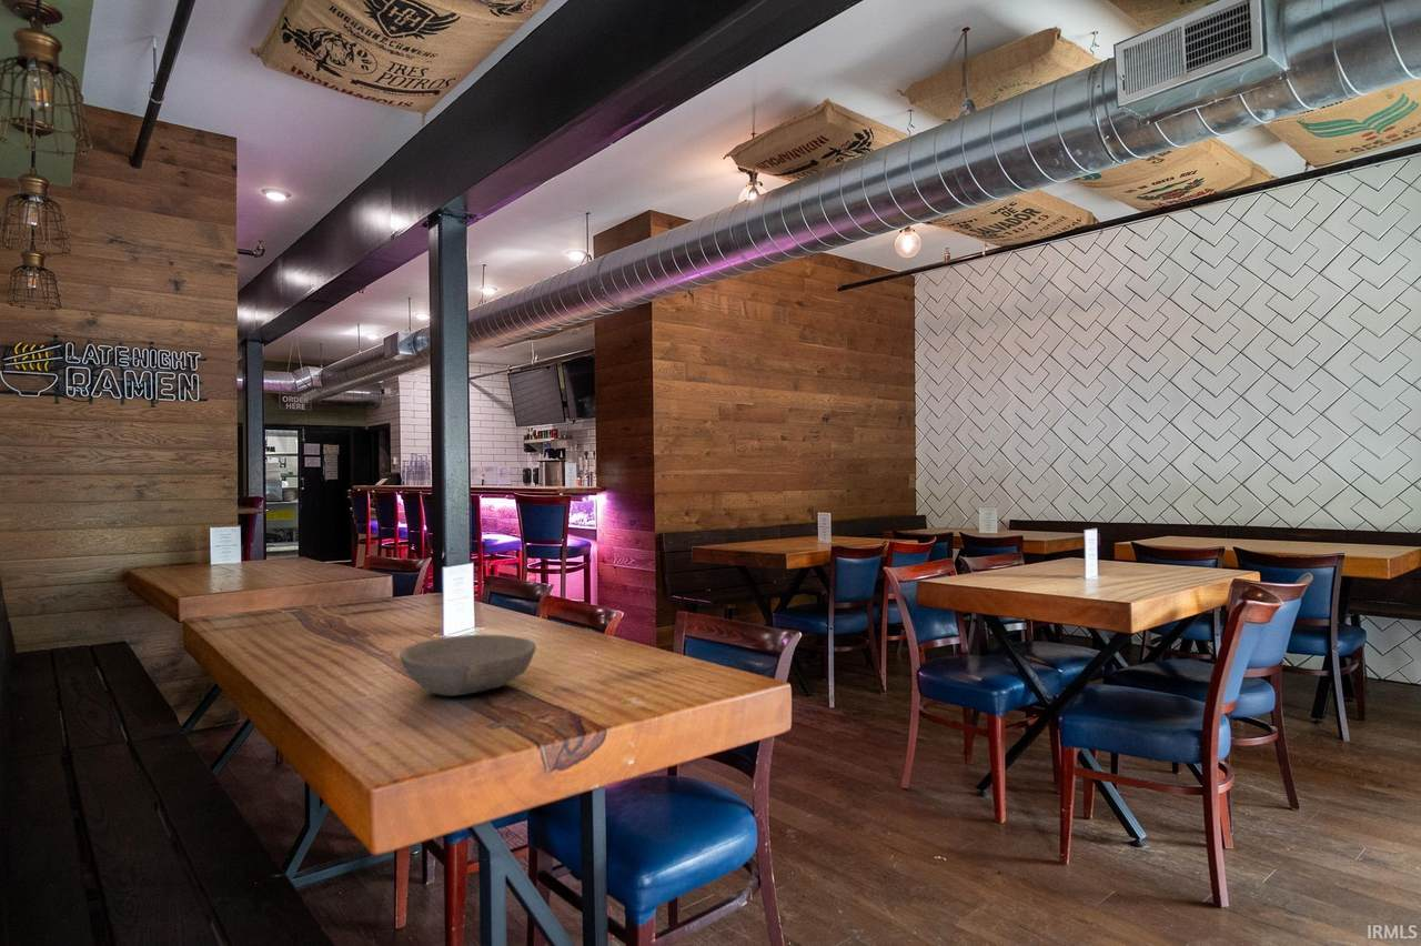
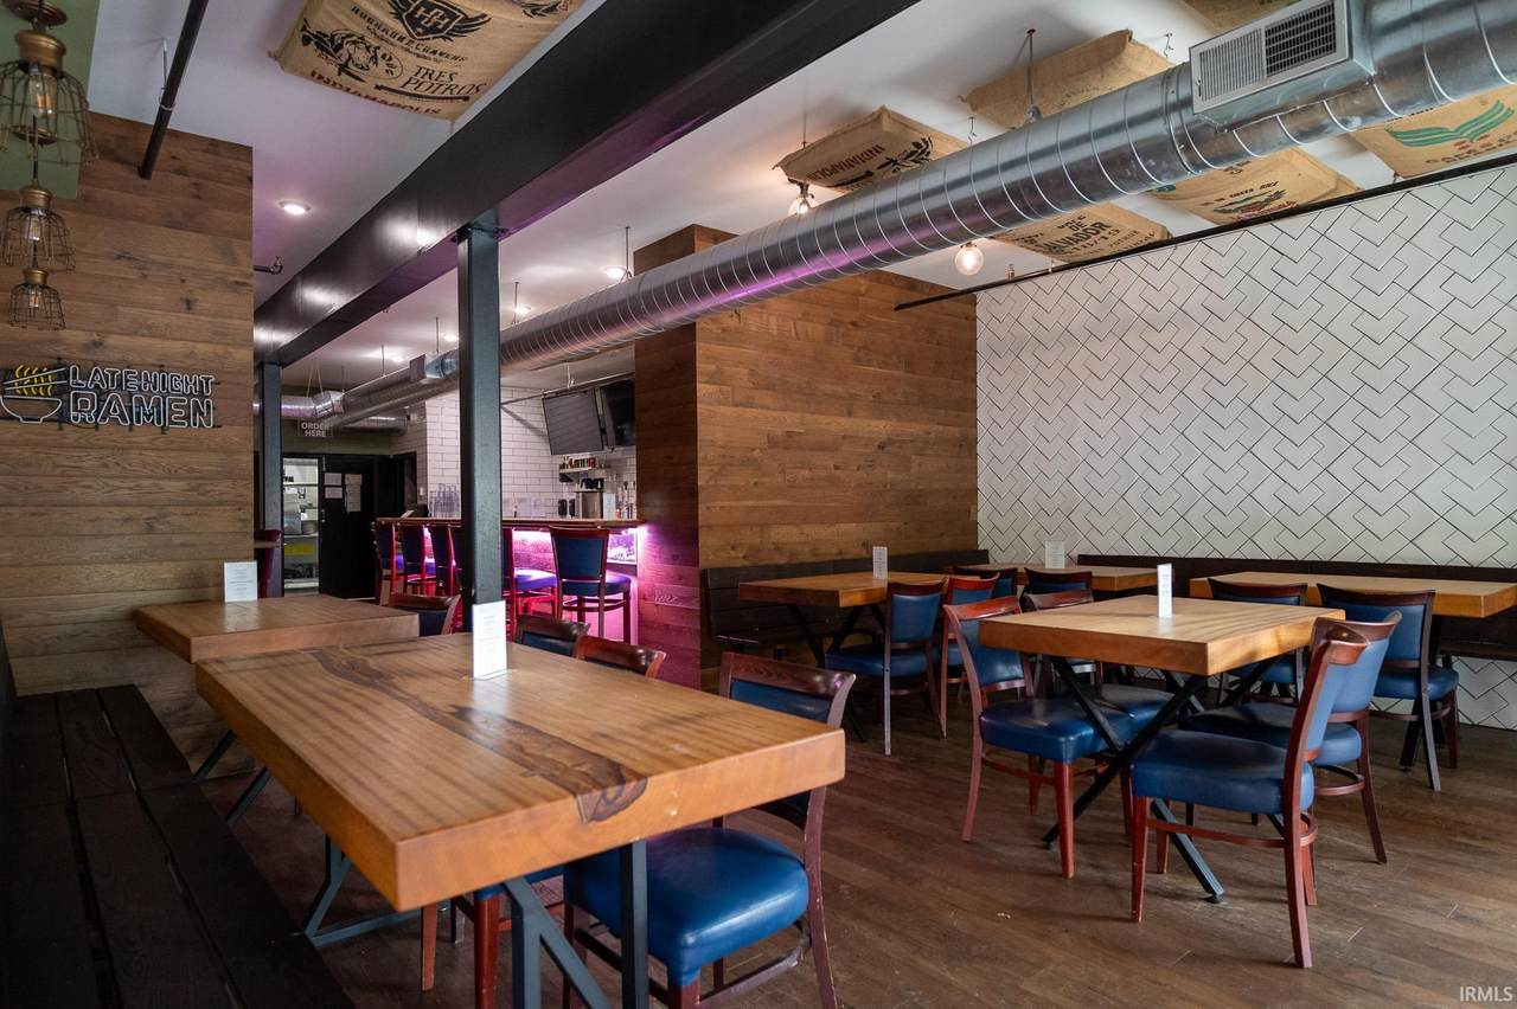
- bowl [399,634,537,697]
